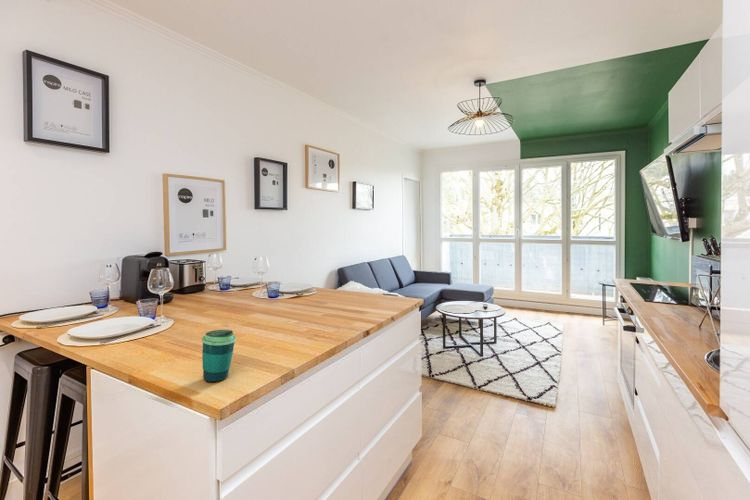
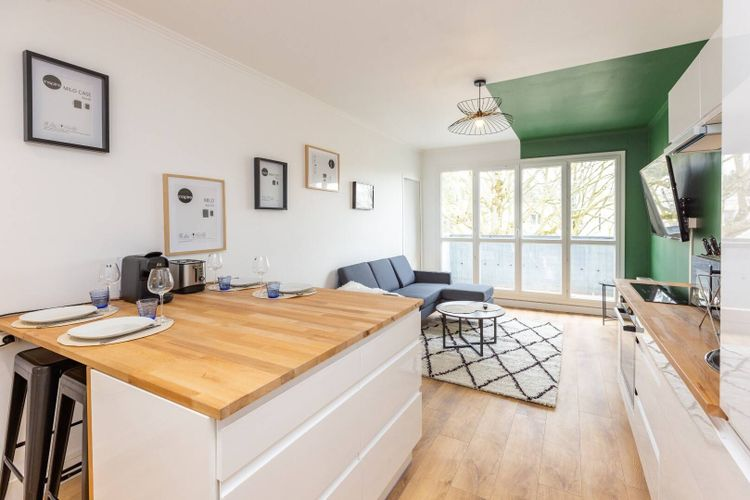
- cup [201,329,237,383]
